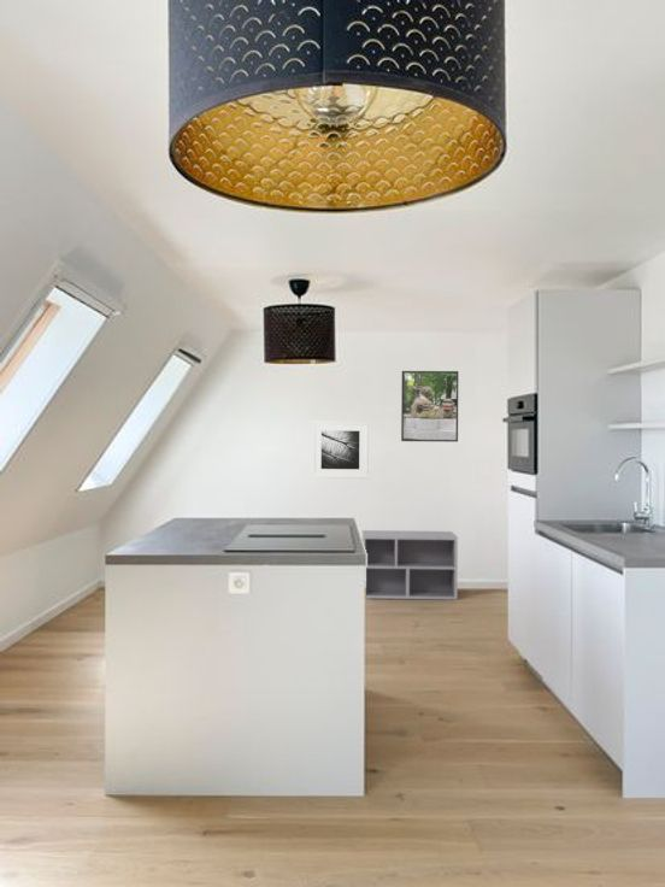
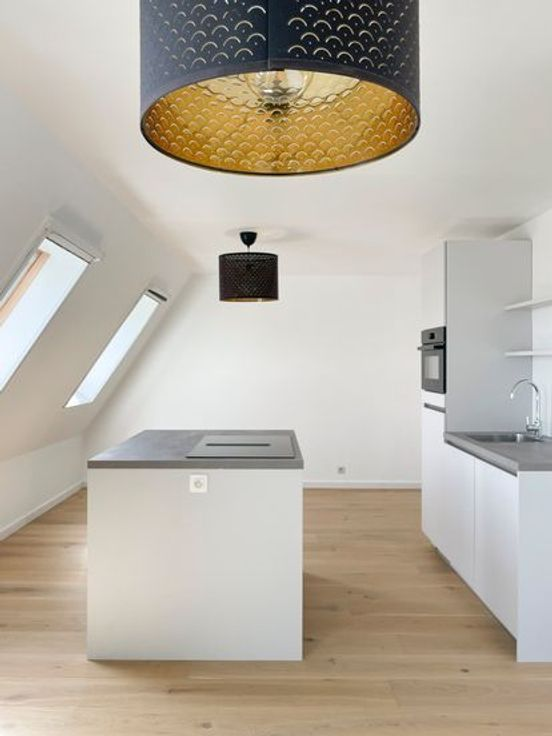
- shelving unit [361,529,459,600]
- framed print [400,370,459,442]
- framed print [311,421,370,480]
